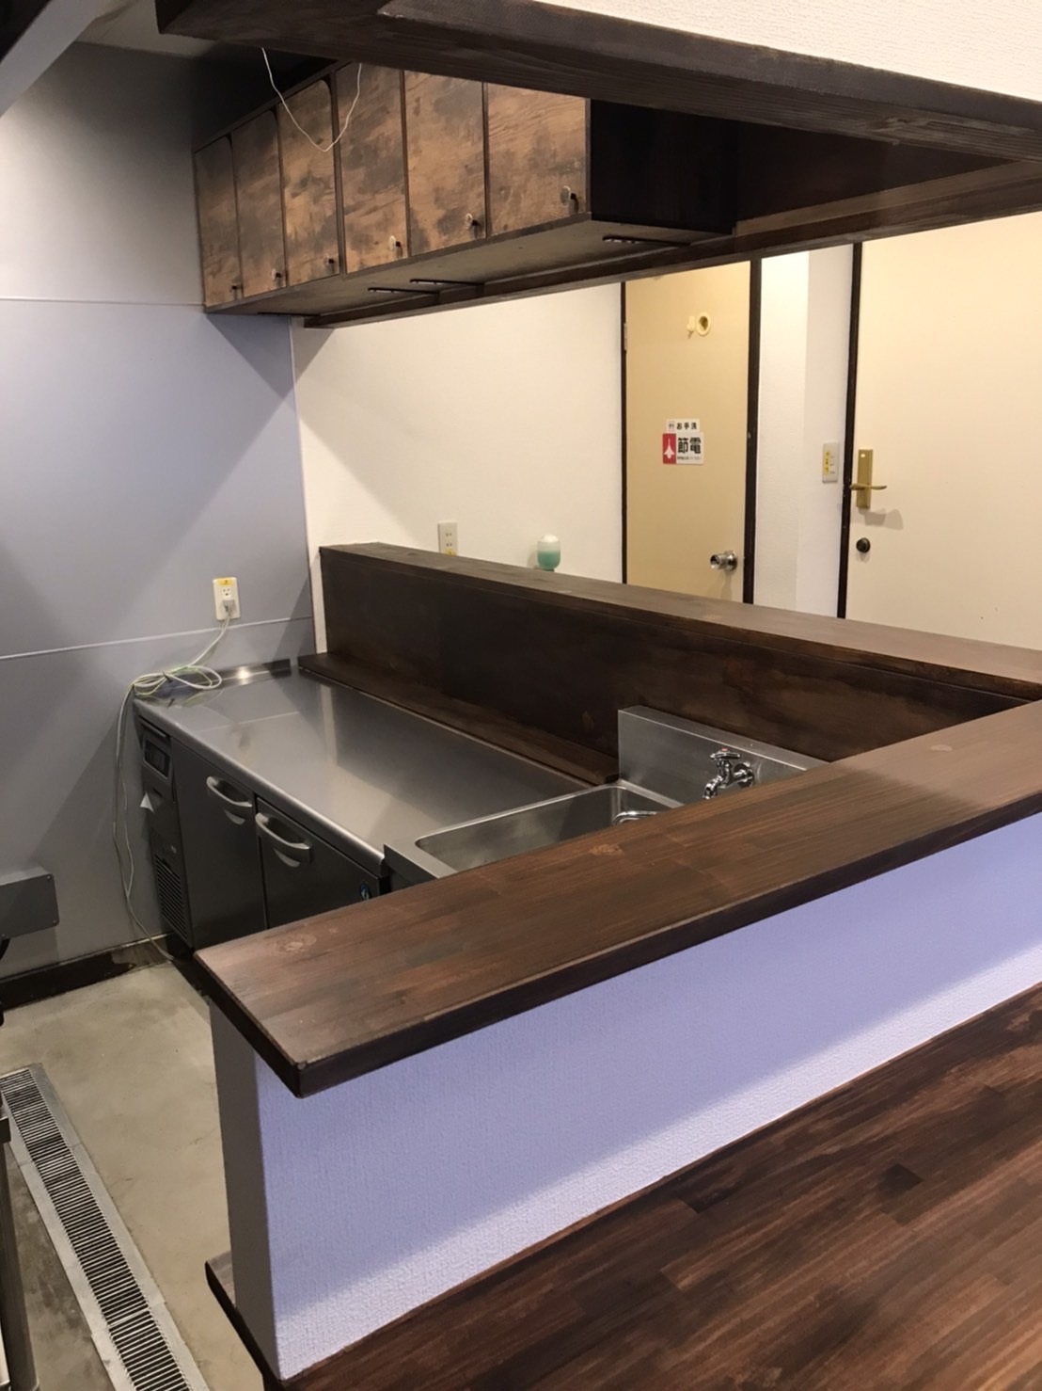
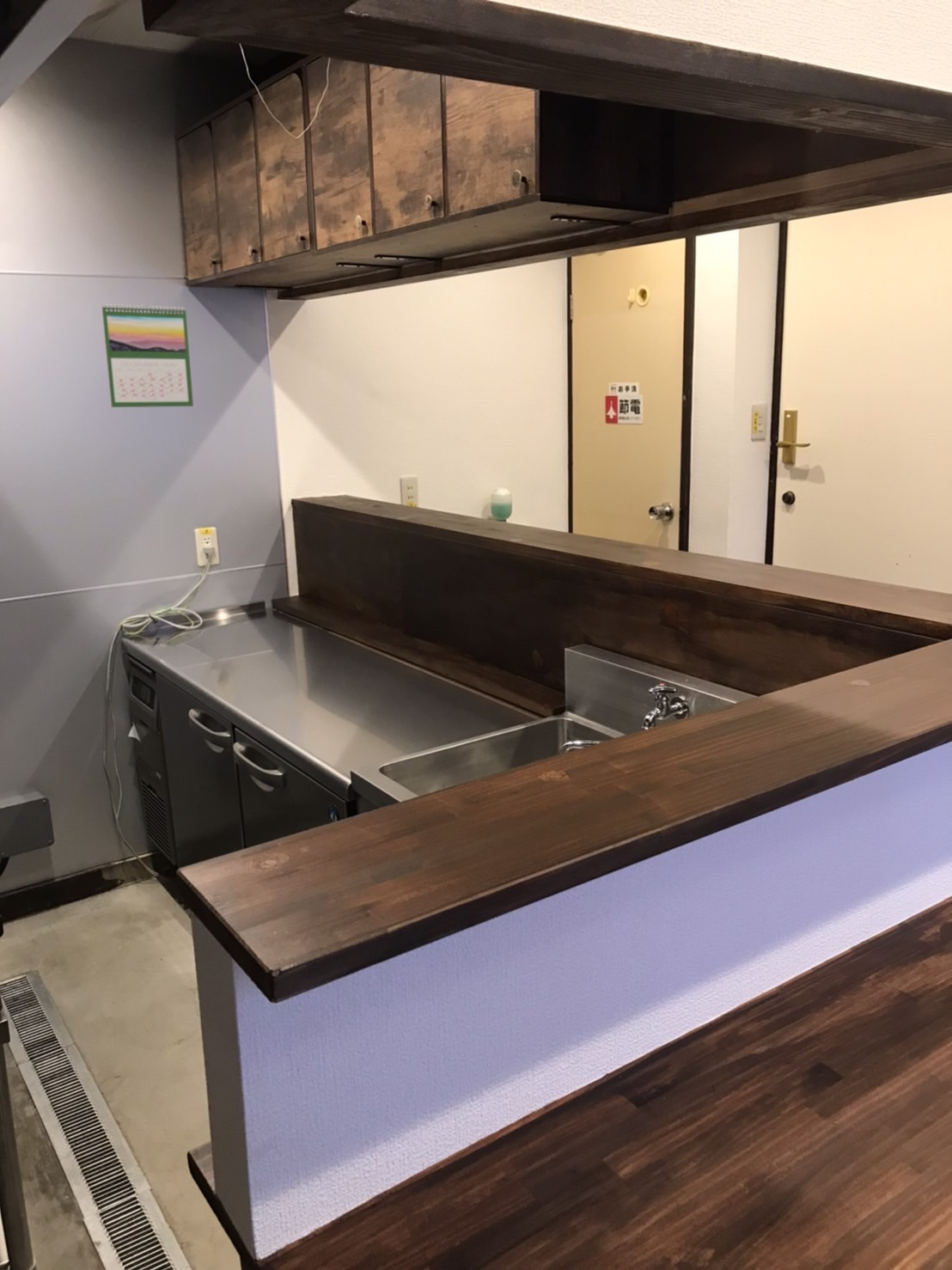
+ calendar [101,303,194,408]
